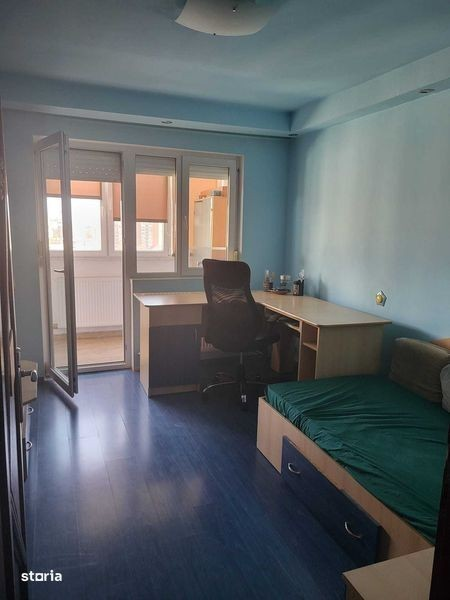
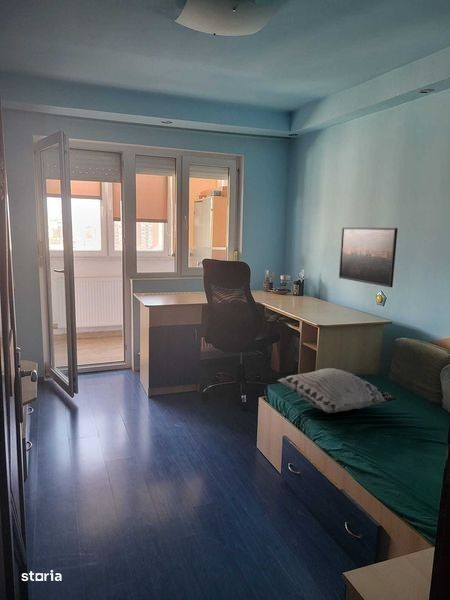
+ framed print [338,227,398,288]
+ decorative pillow [277,367,398,414]
